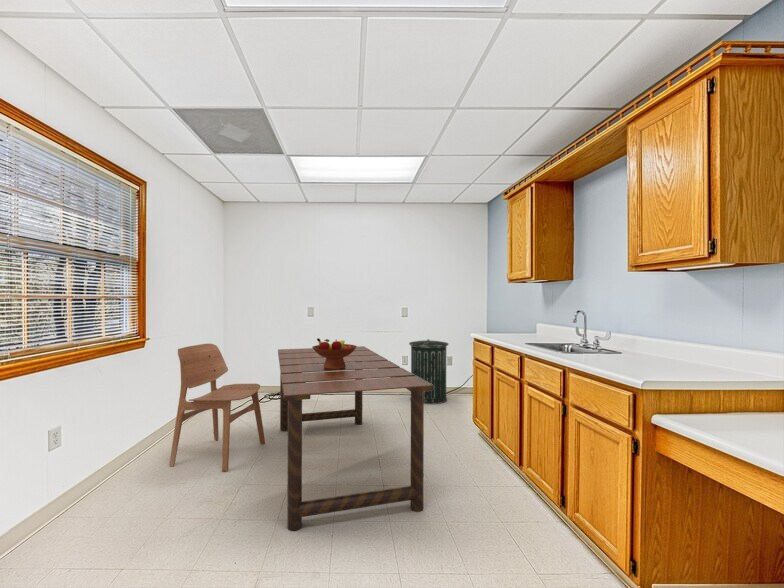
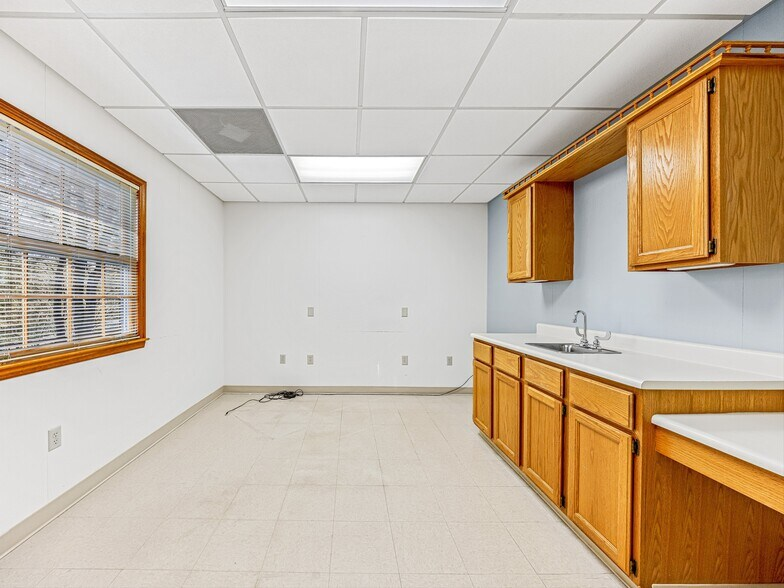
- dining chair [168,343,266,472]
- dining table [277,345,433,532]
- fruit bowl [311,337,358,370]
- trash can [408,338,450,405]
